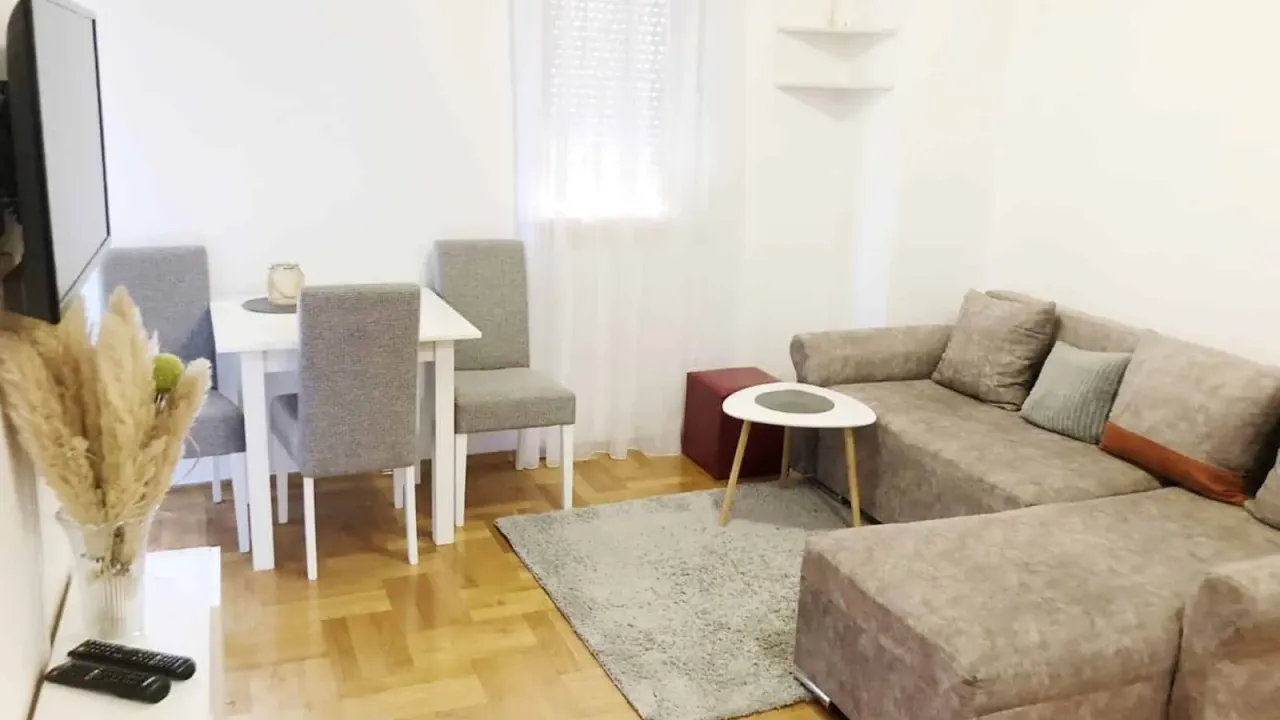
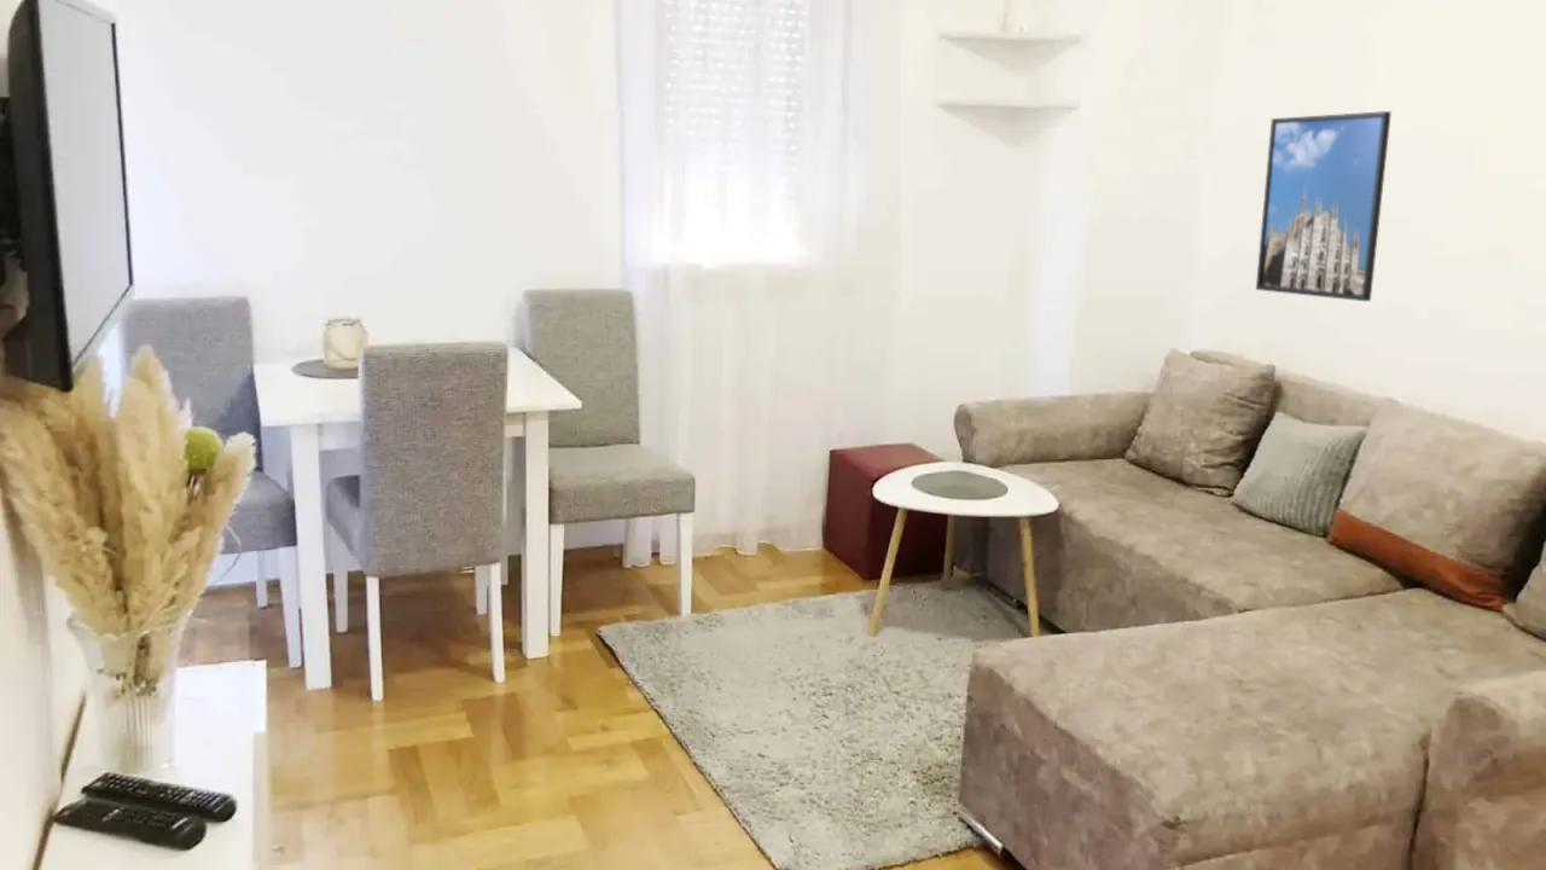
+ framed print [1255,110,1393,302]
